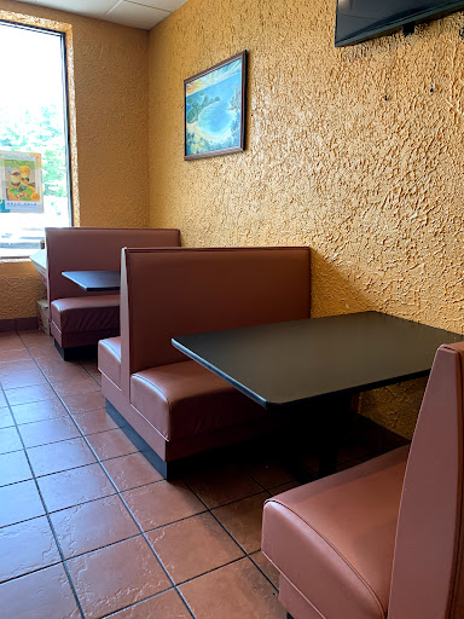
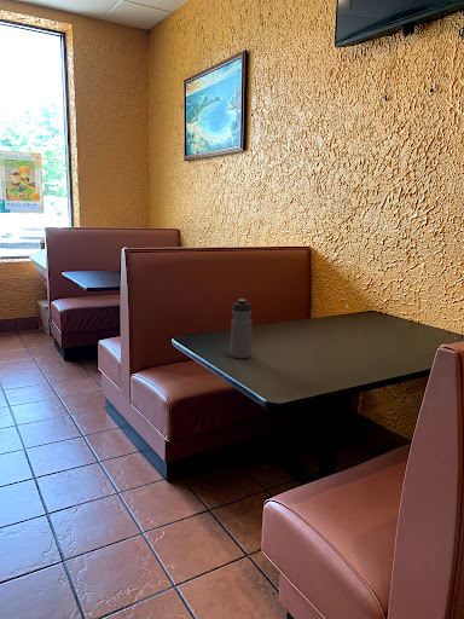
+ water bottle [230,297,254,359]
